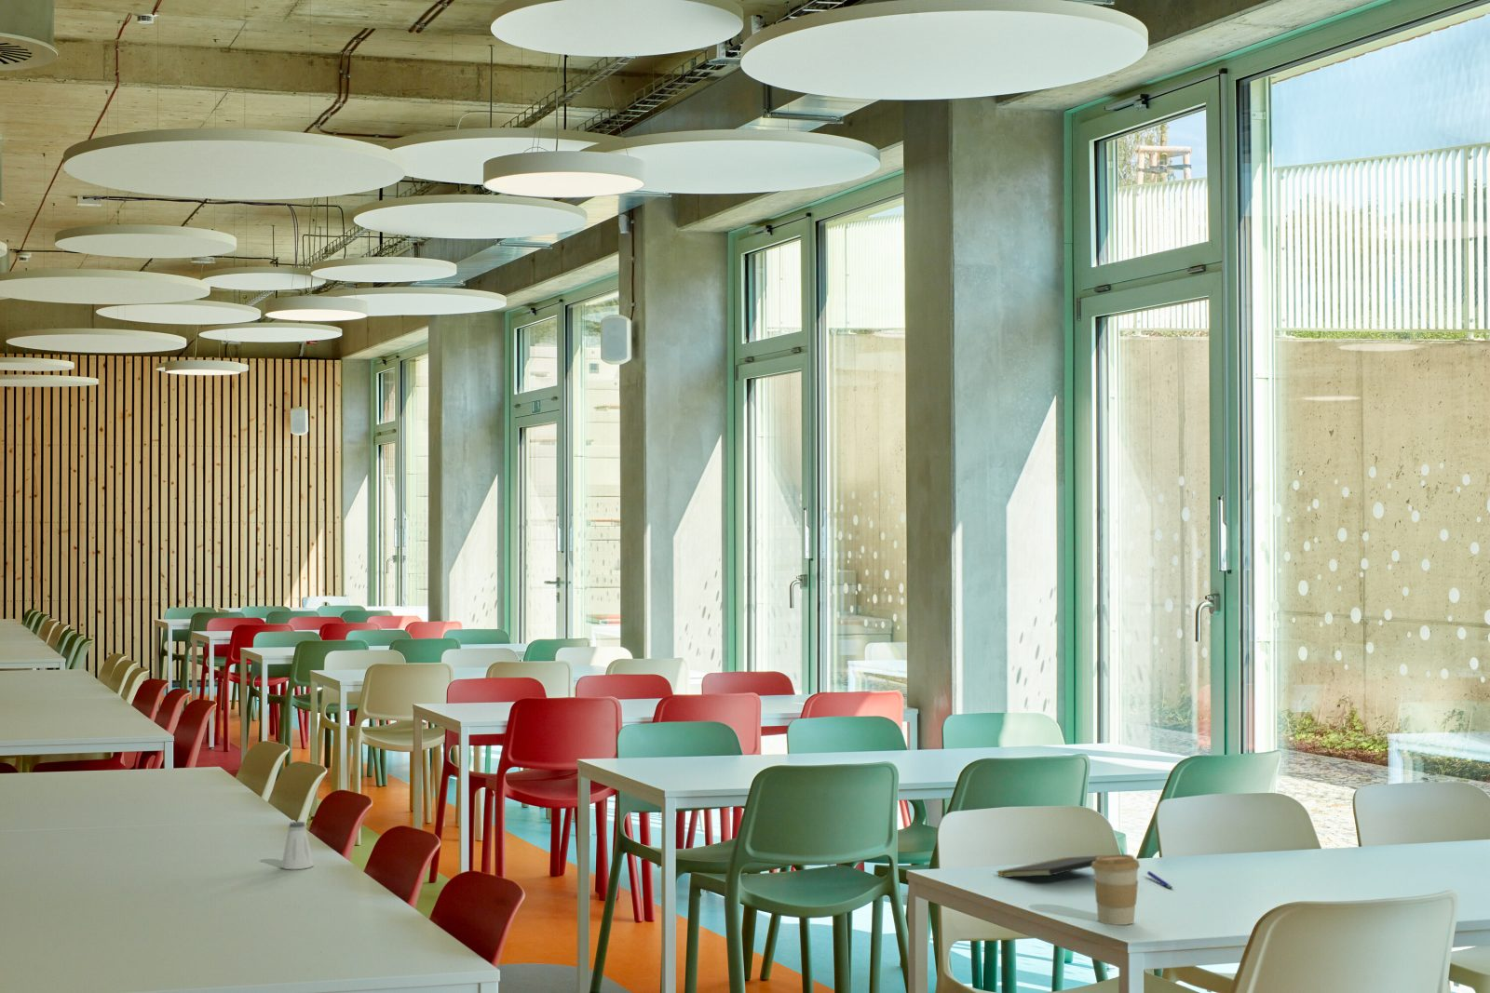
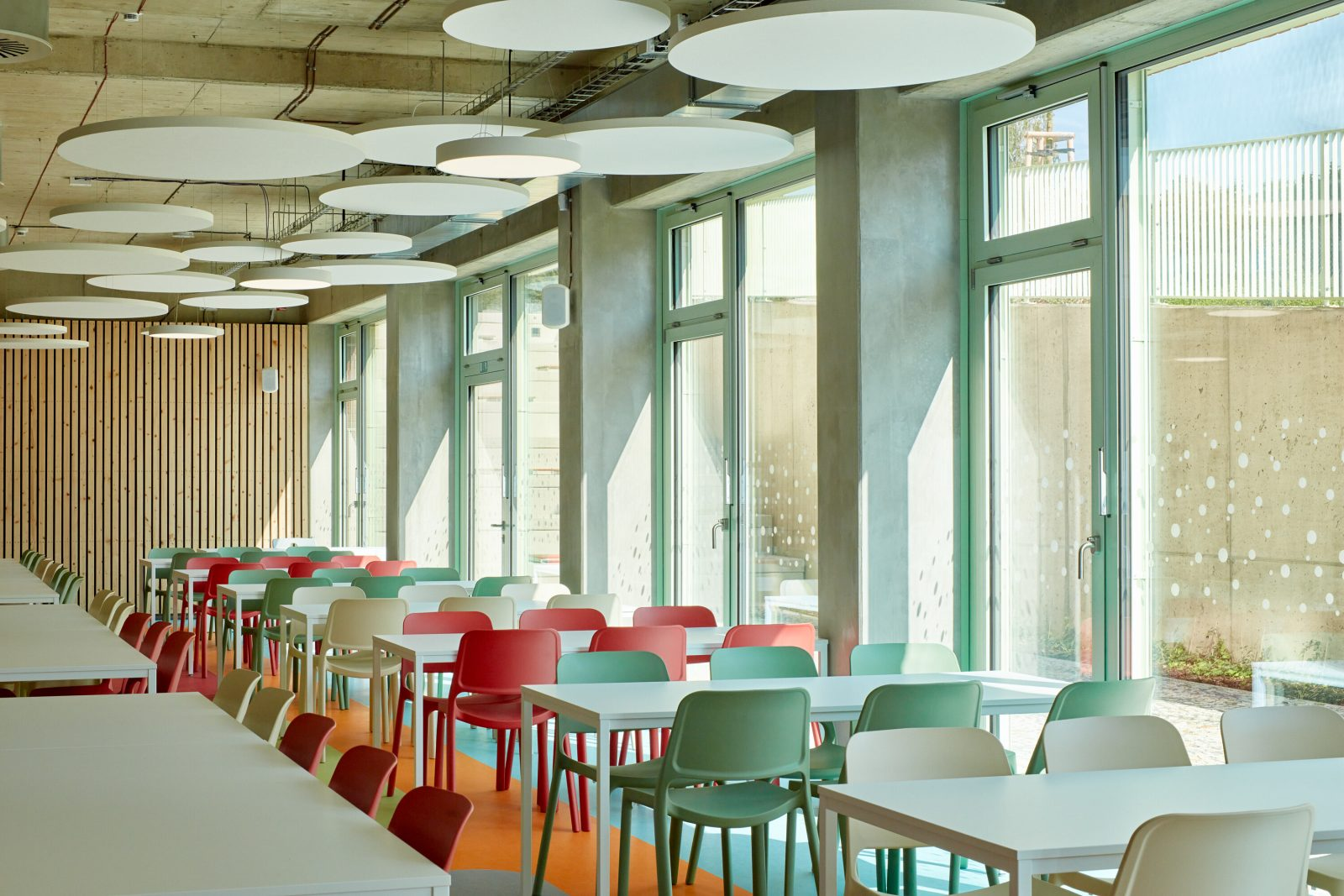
- saltshaker [280,821,315,870]
- coffee cup [1091,853,1141,927]
- notepad [996,854,1106,879]
- pen [1146,870,1173,891]
